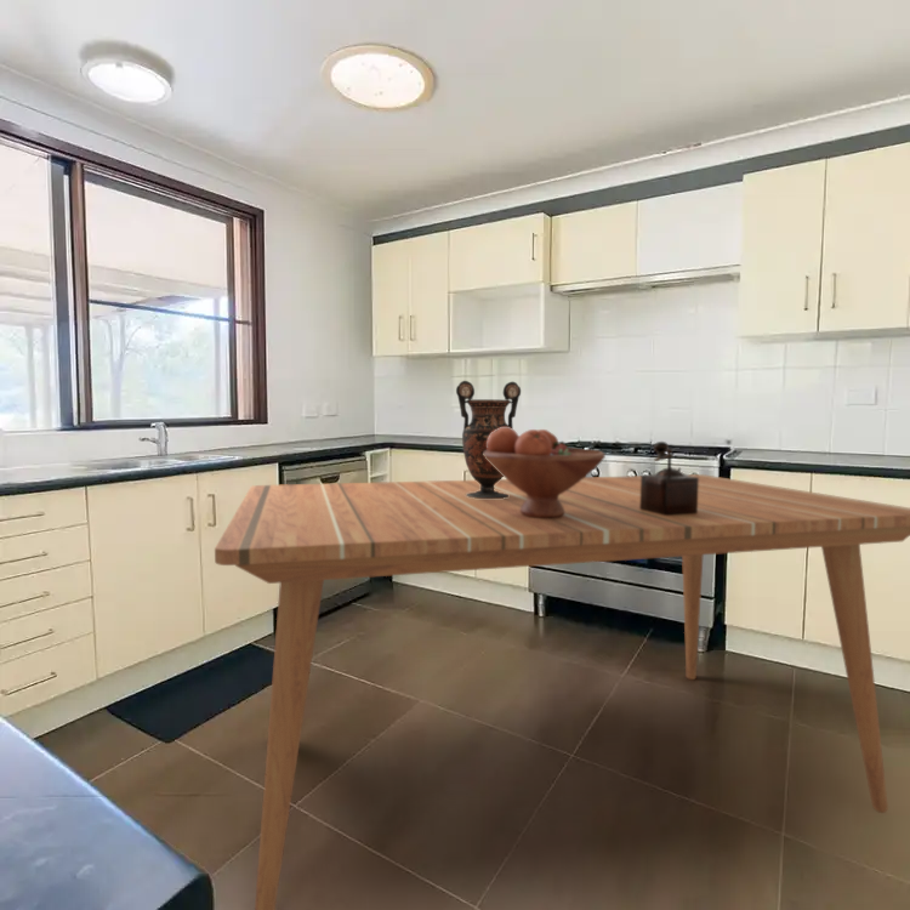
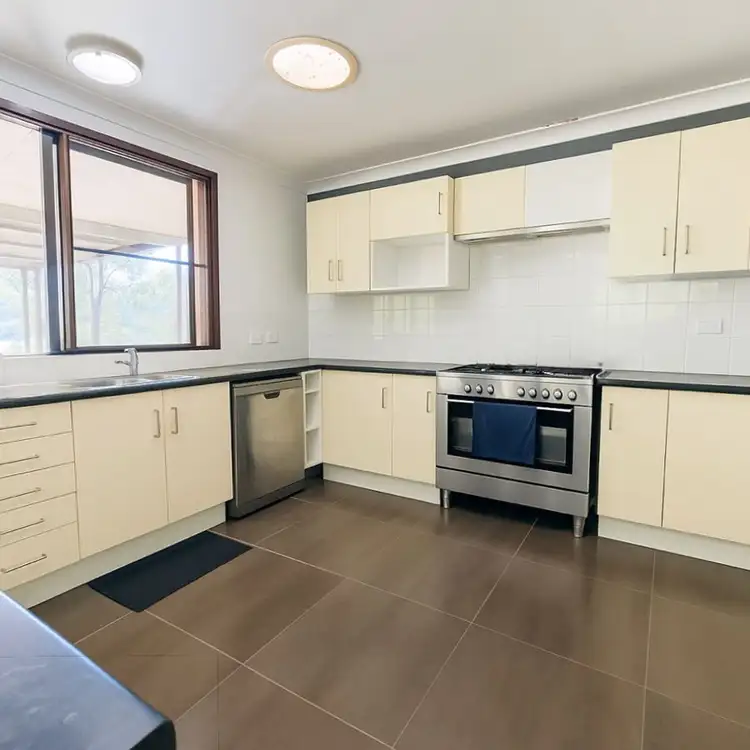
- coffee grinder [639,440,699,516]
- vase [455,380,522,499]
- dining table [214,473,910,910]
- fruit bowl [483,427,607,518]
